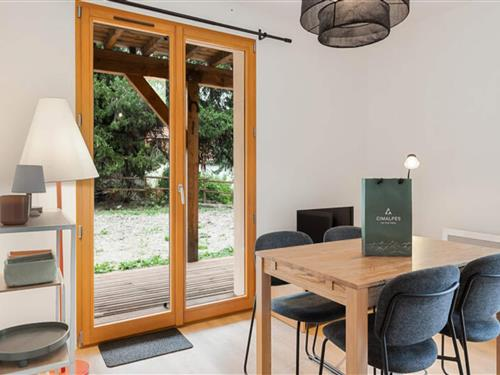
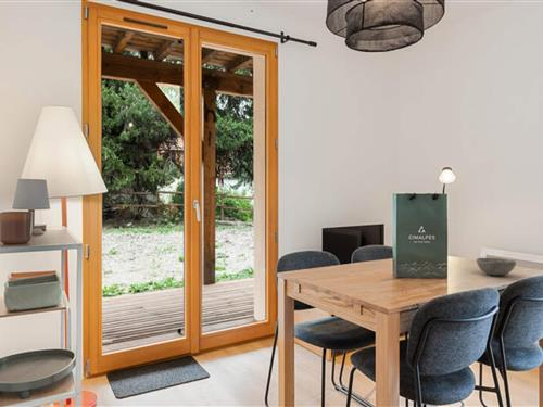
+ bowl [476,257,517,277]
